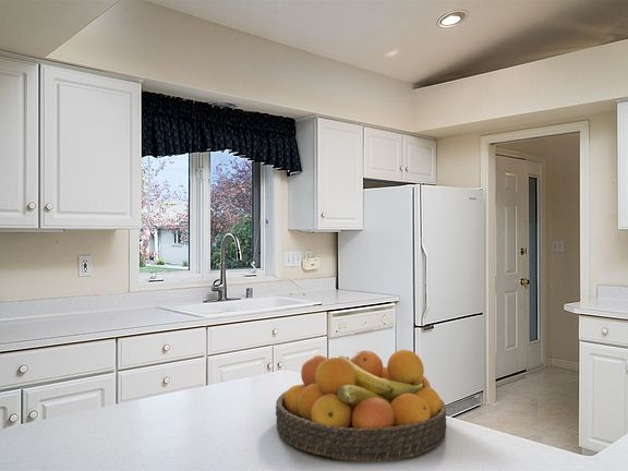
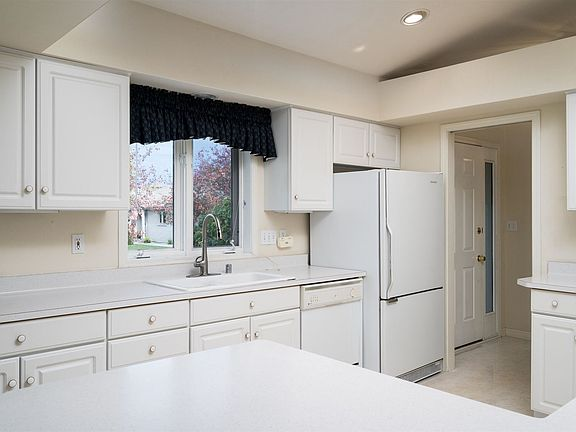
- fruit bowl [275,349,447,462]
